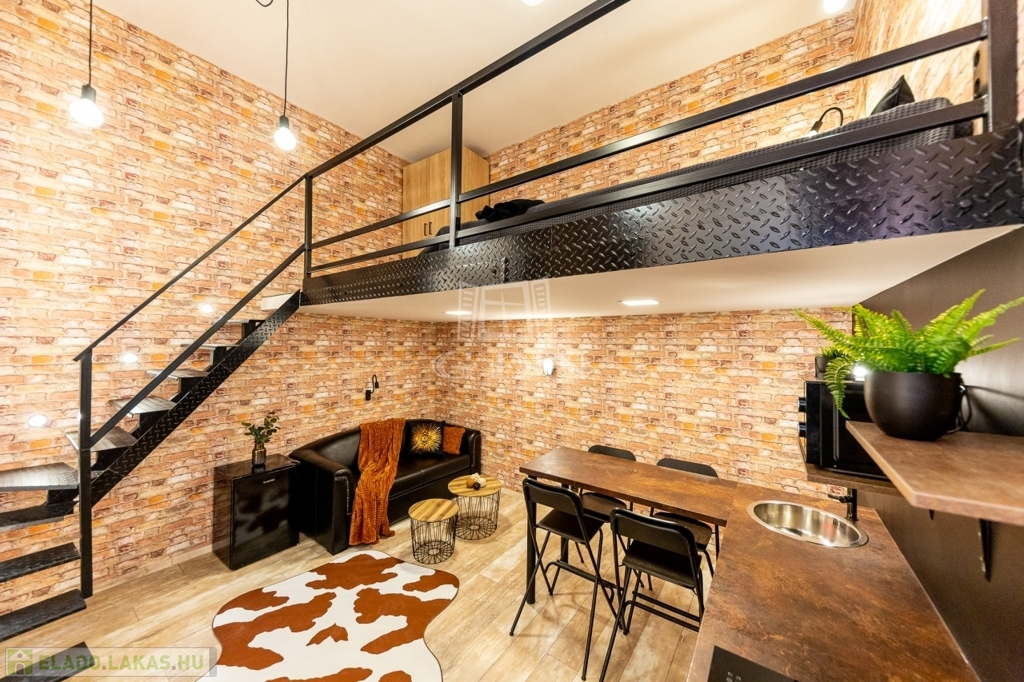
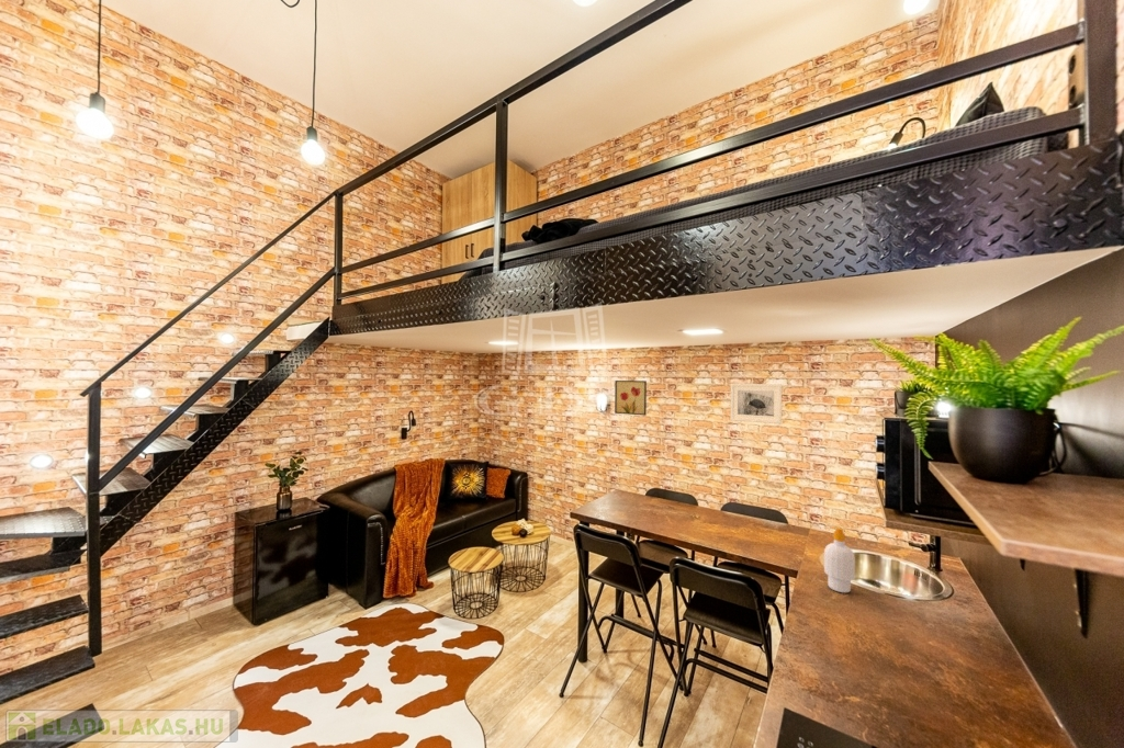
+ wall art [614,379,648,417]
+ soap bottle [823,525,856,593]
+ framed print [730,383,783,424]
